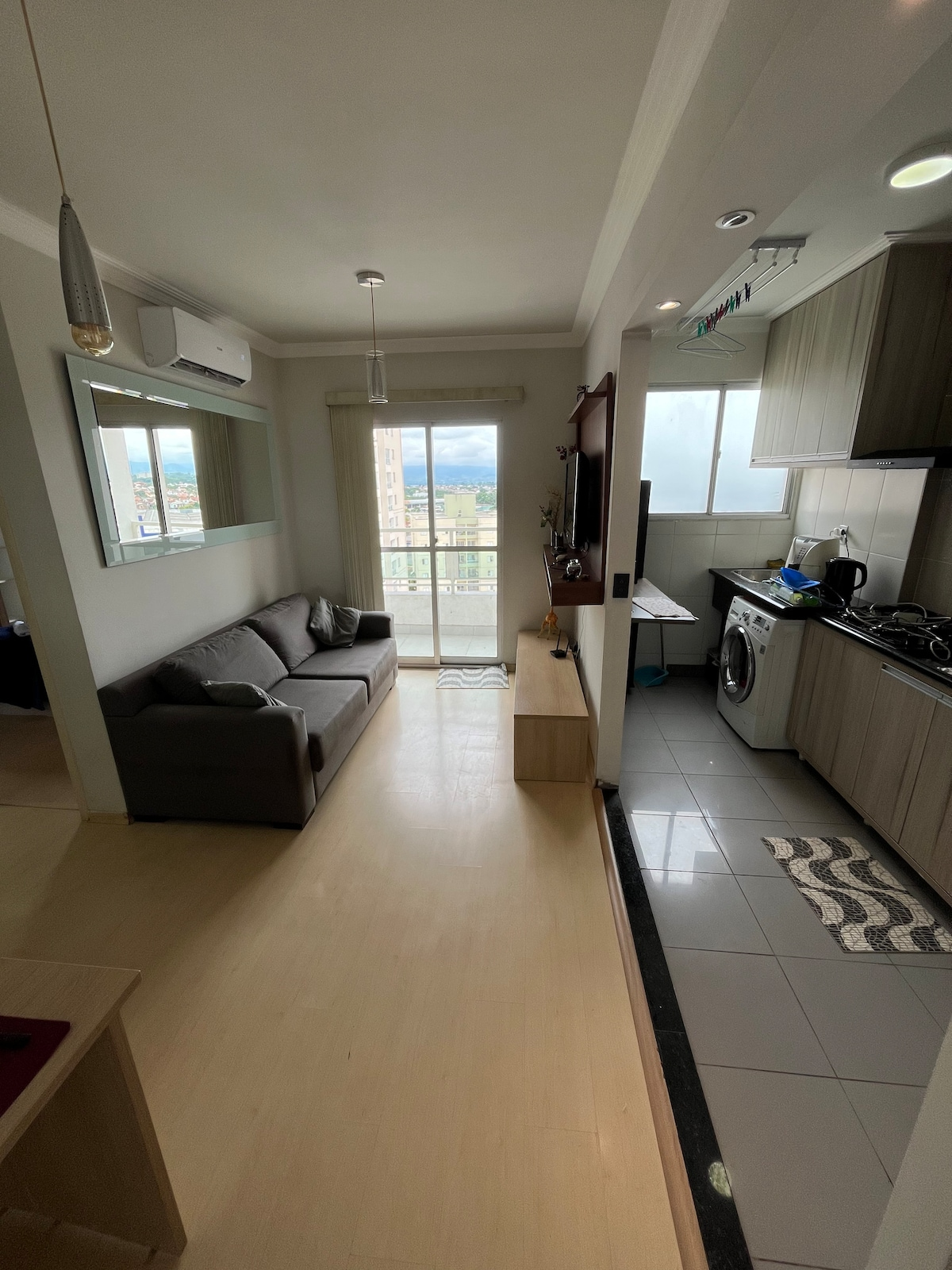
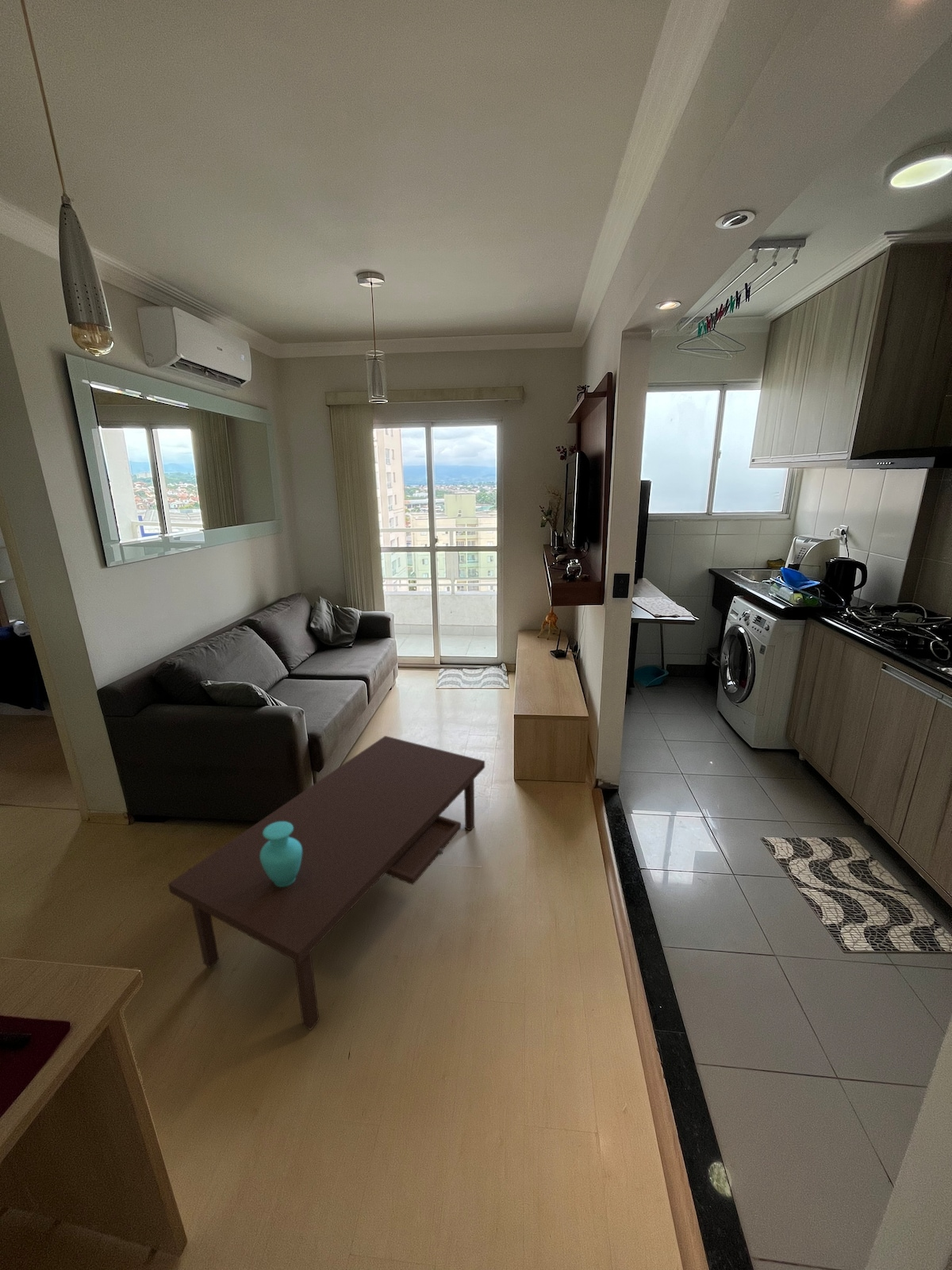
+ coffee table [167,735,486,1031]
